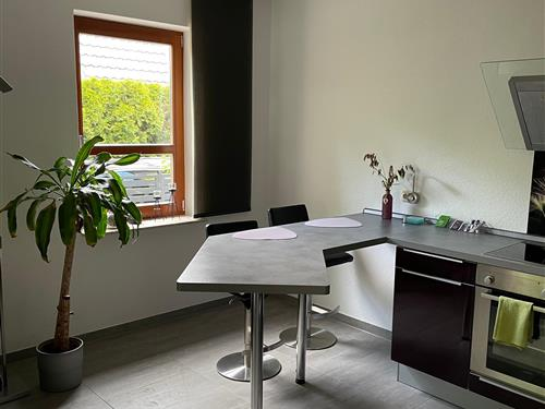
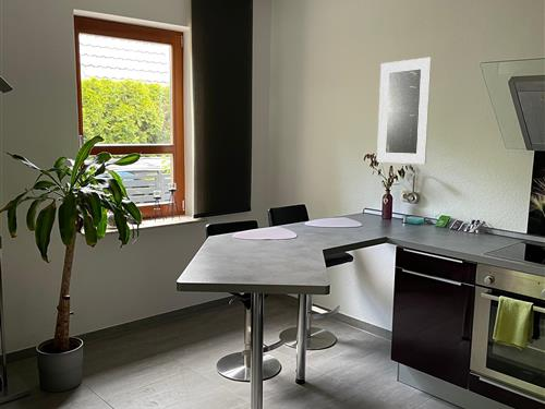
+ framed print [376,57,433,165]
